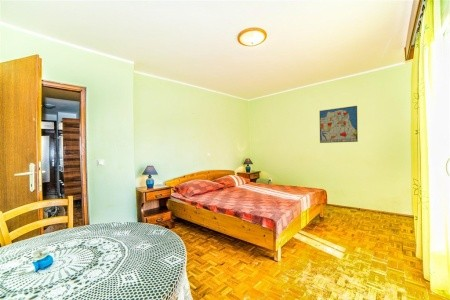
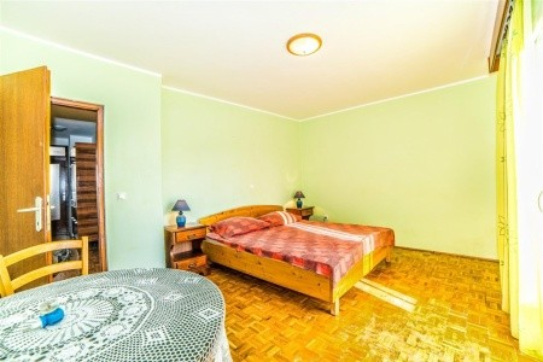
- wall art [319,105,359,144]
